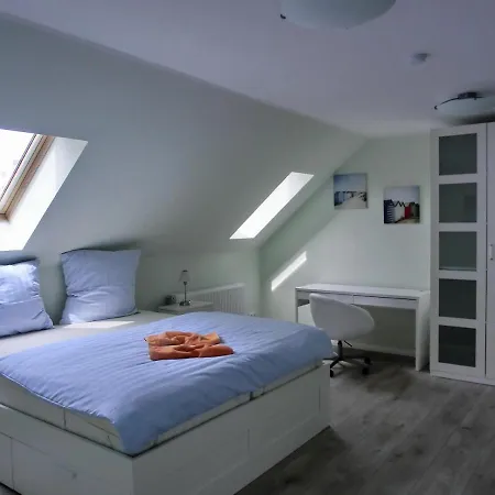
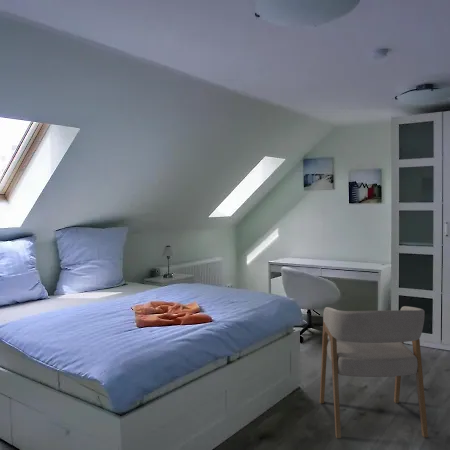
+ armchair [319,305,429,439]
